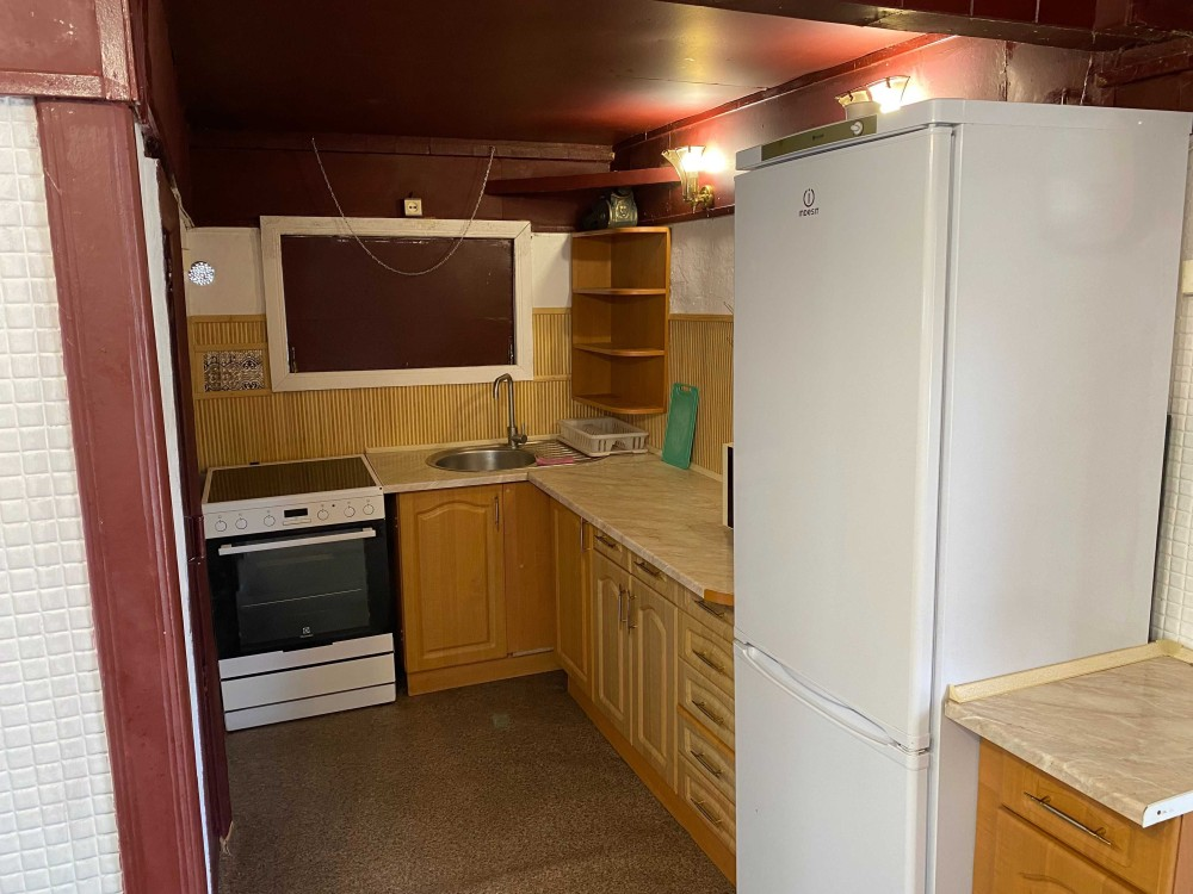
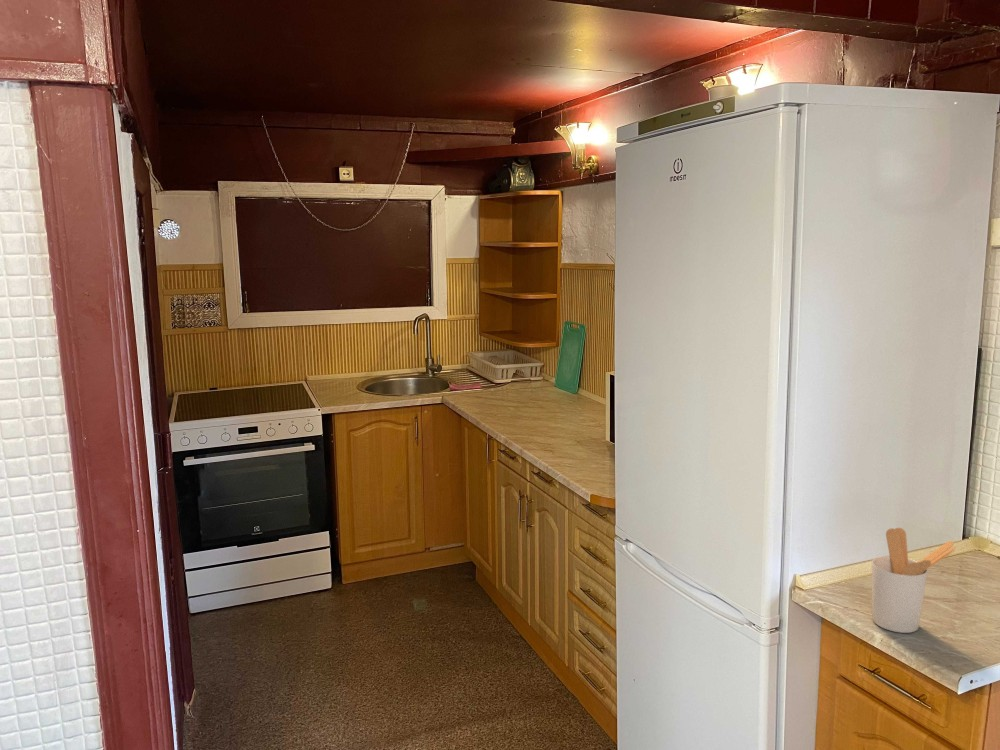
+ utensil holder [871,527,957,634]
